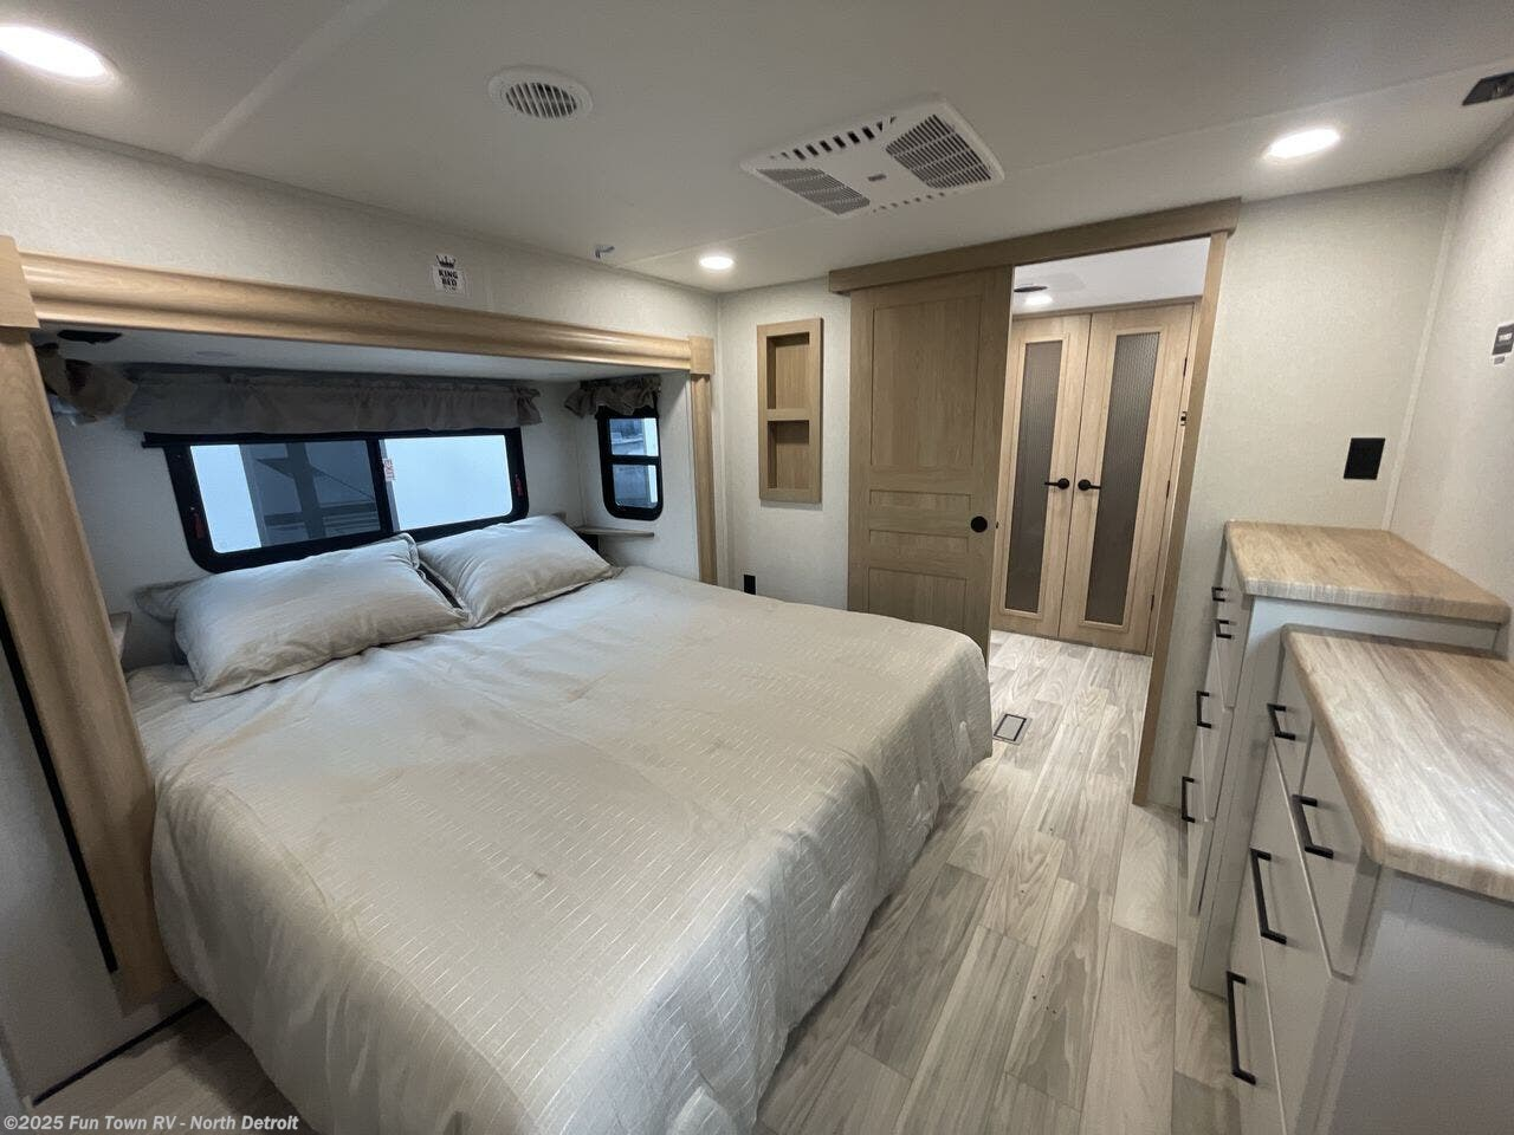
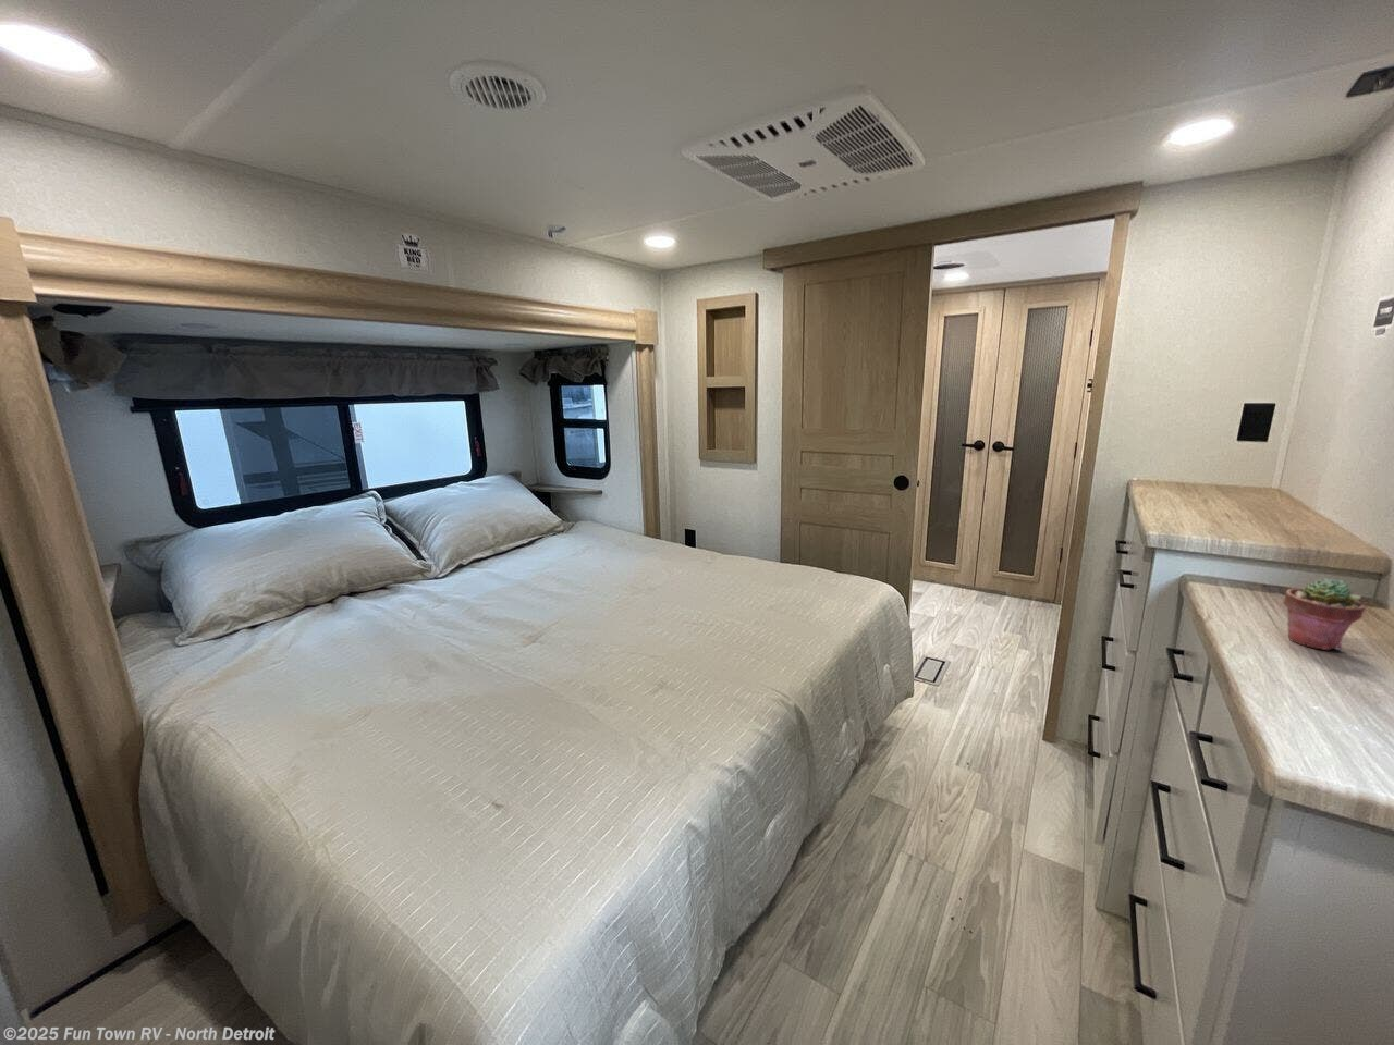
+ potted succulent [1282,577,1367,651]
